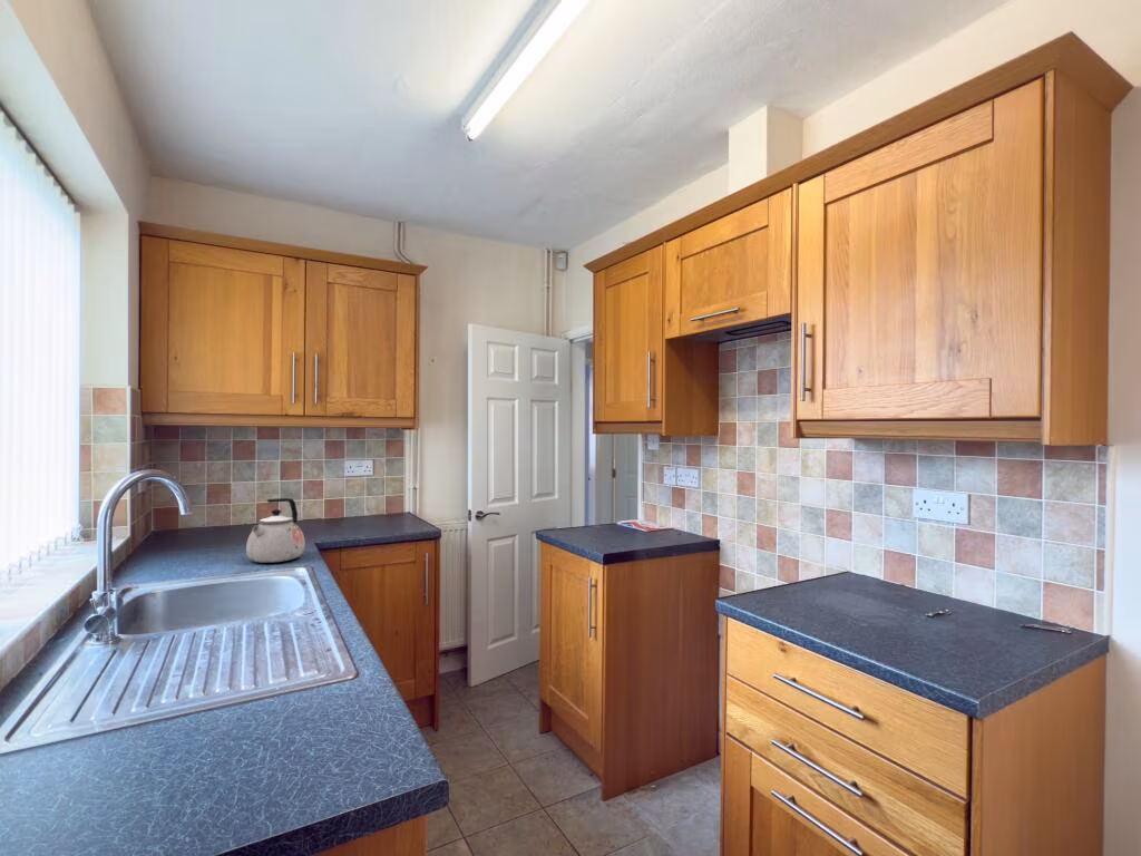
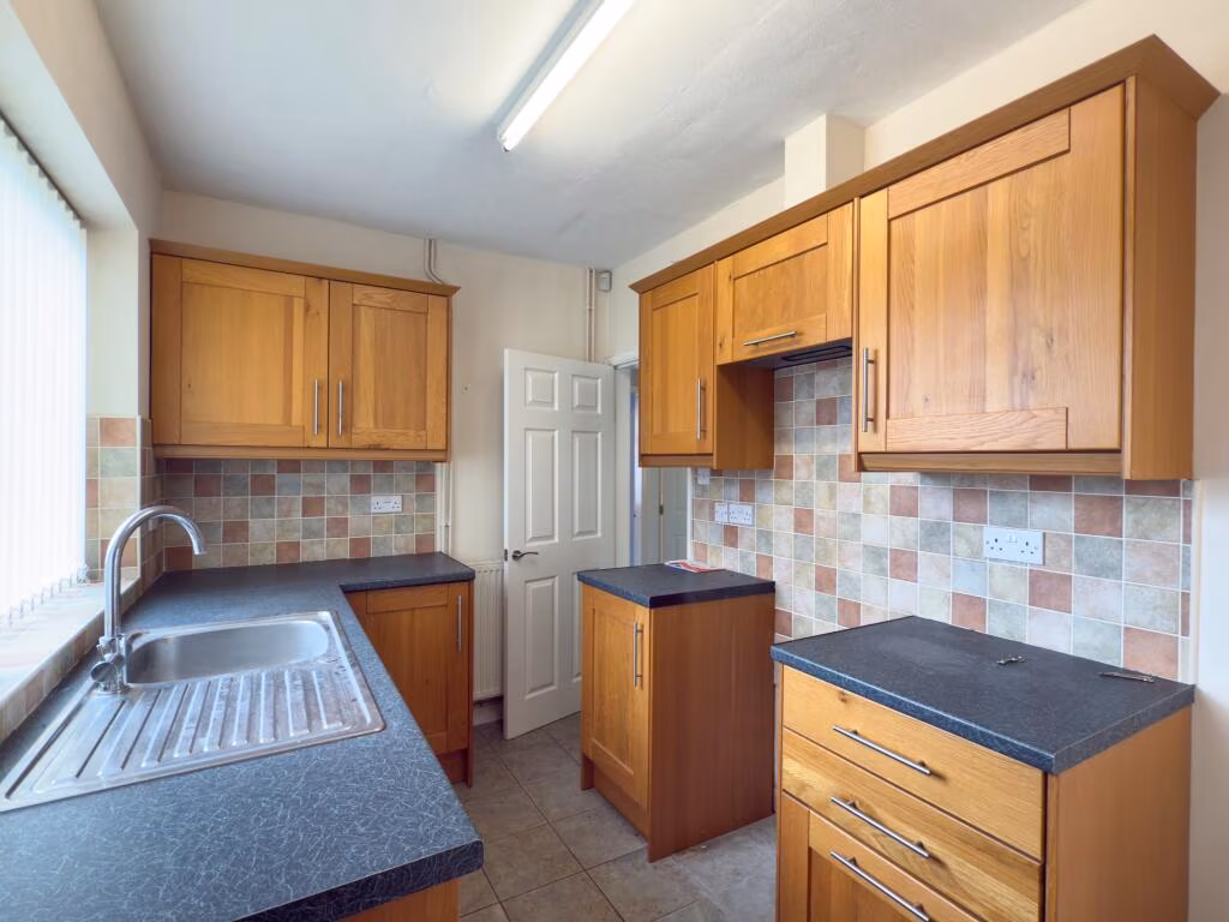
- kettle [245,497,306,564]
